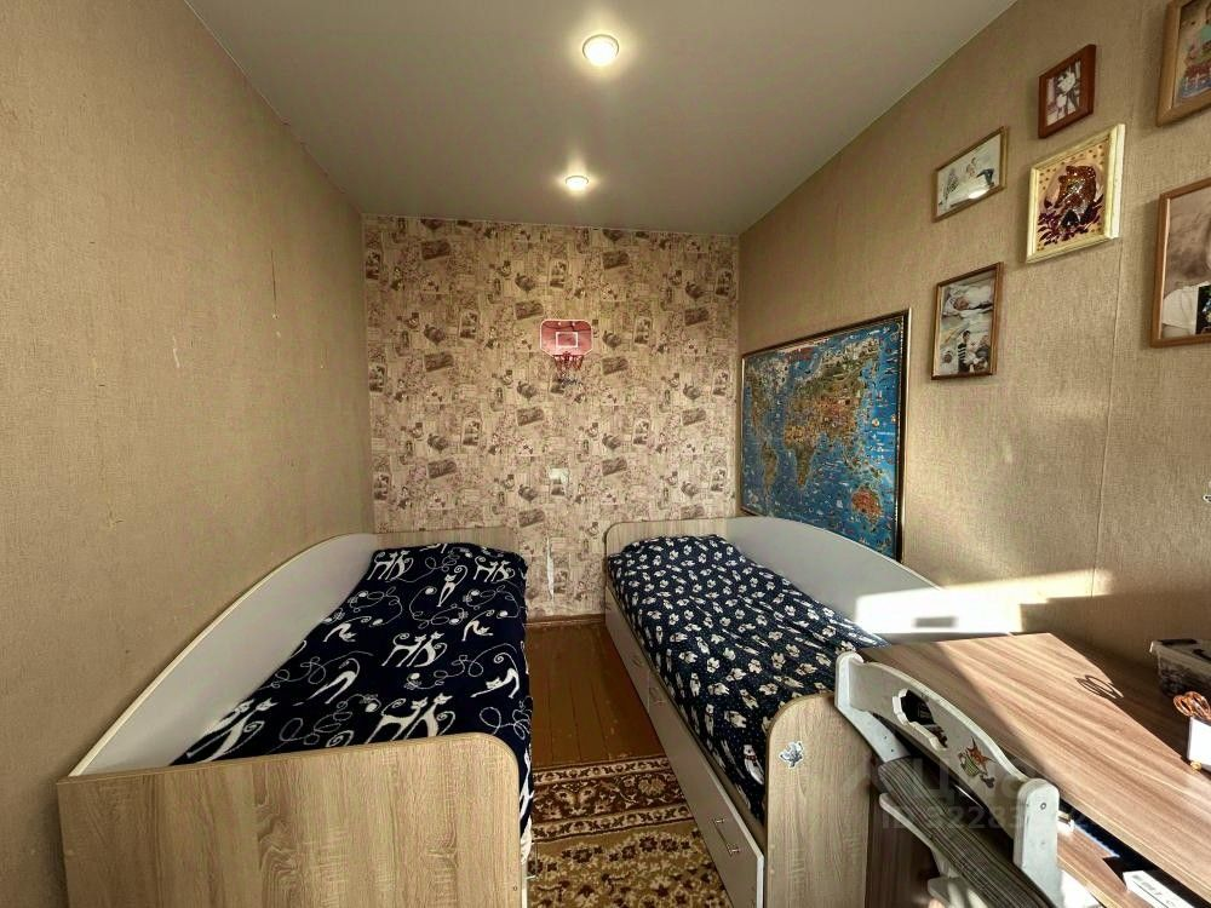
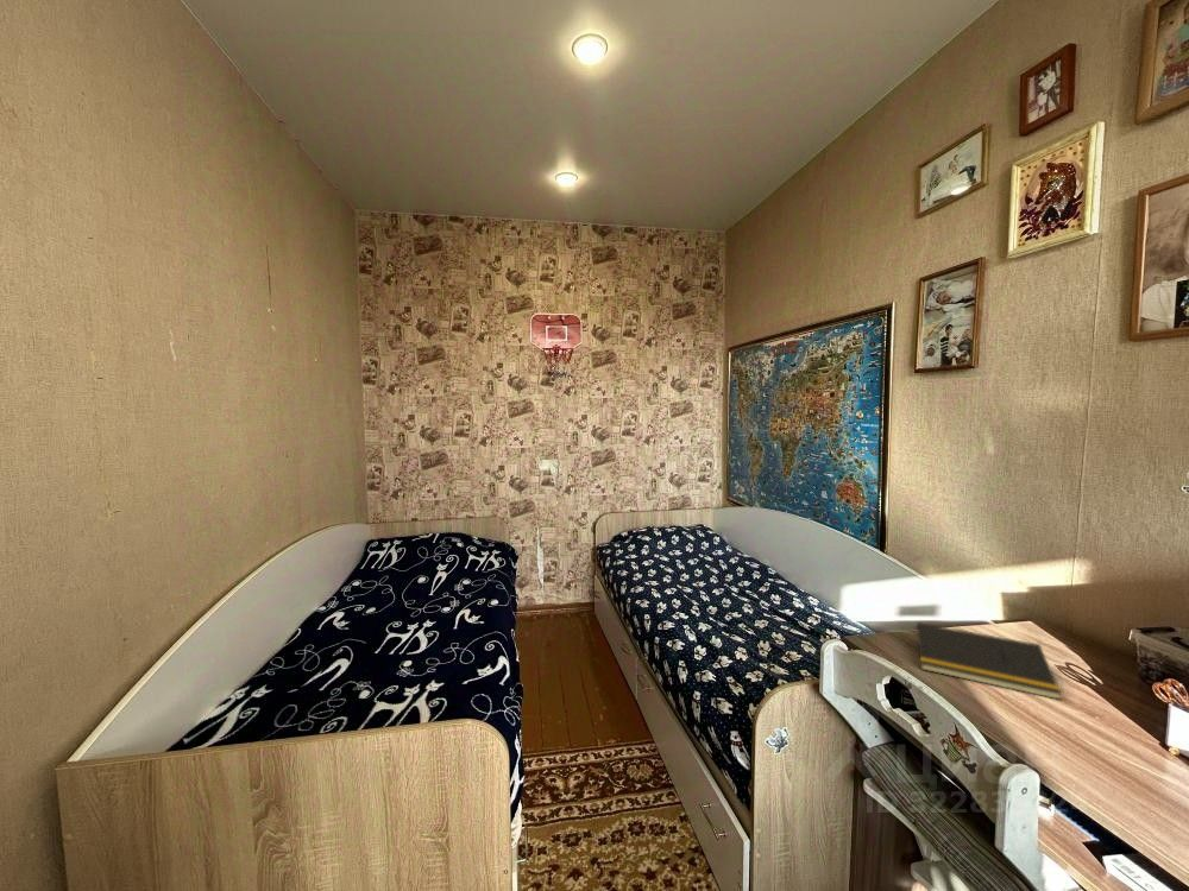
+ notepad [912,621,1063,701]
